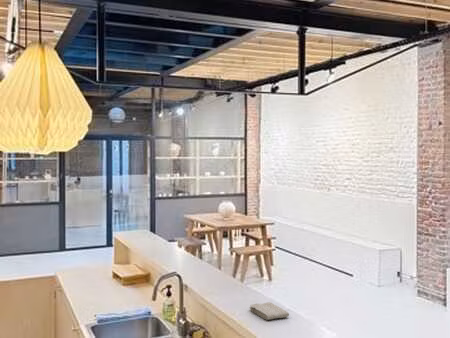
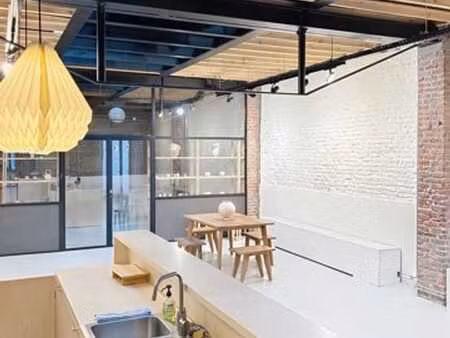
- washcloth [249,301,290,321]
